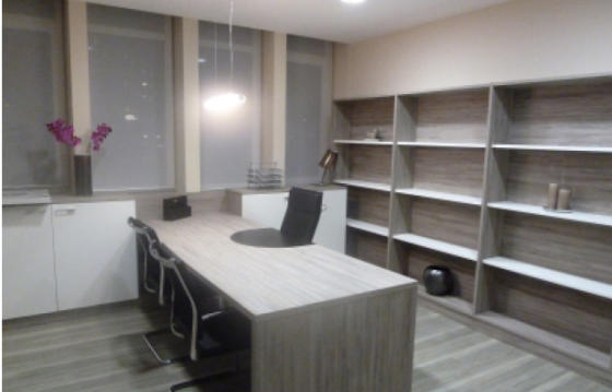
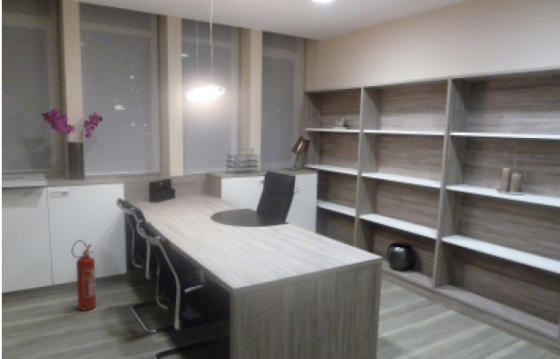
+ fire extinguisher [71,239,97,312]
